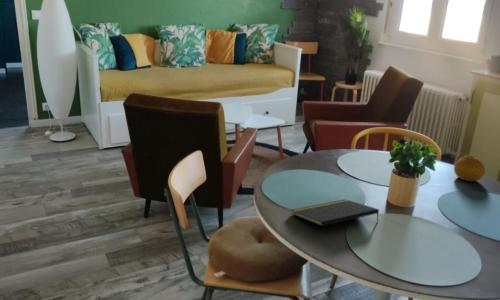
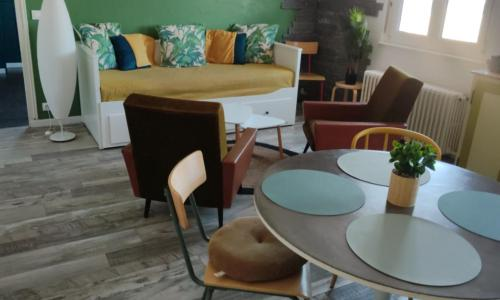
- fruit [453,154,486,182]
- notepad [290,198,380,227]
